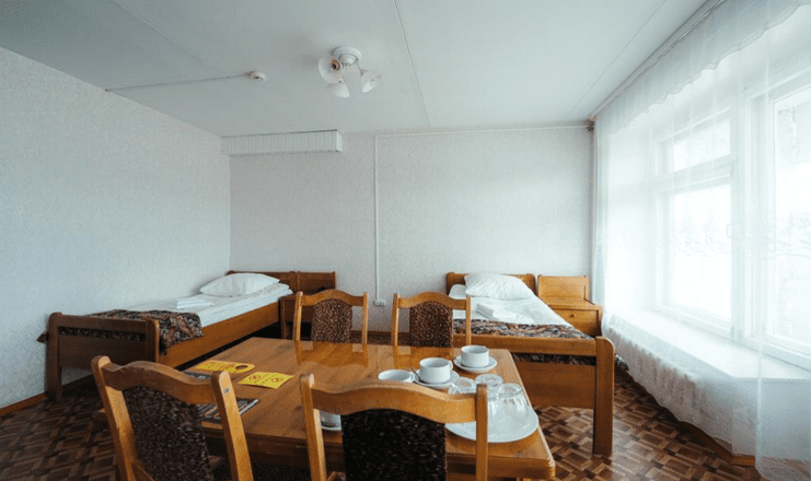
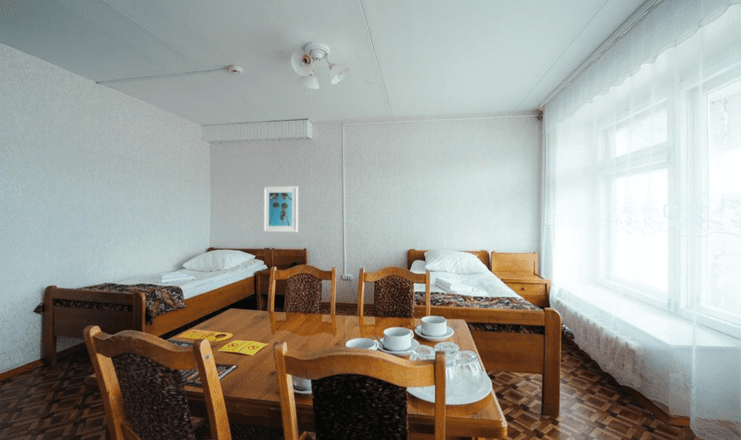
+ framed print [263,185,299,233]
